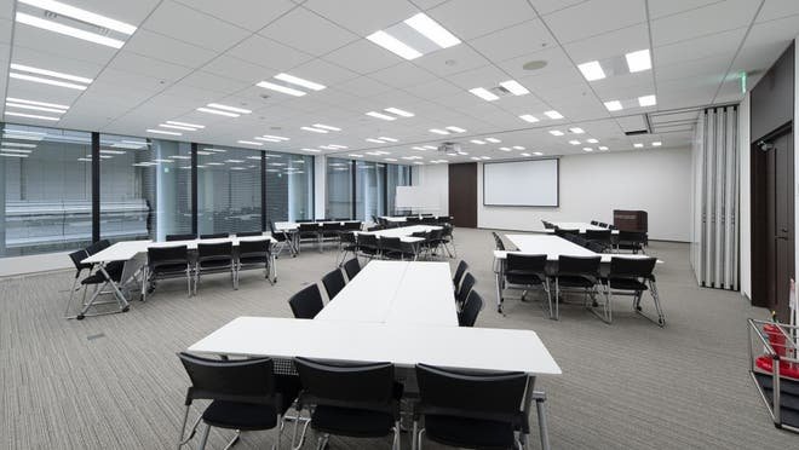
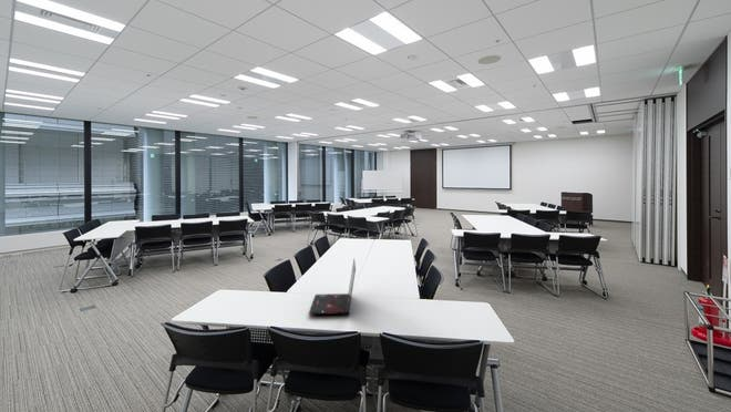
+ laptop [308,257,357,316]
